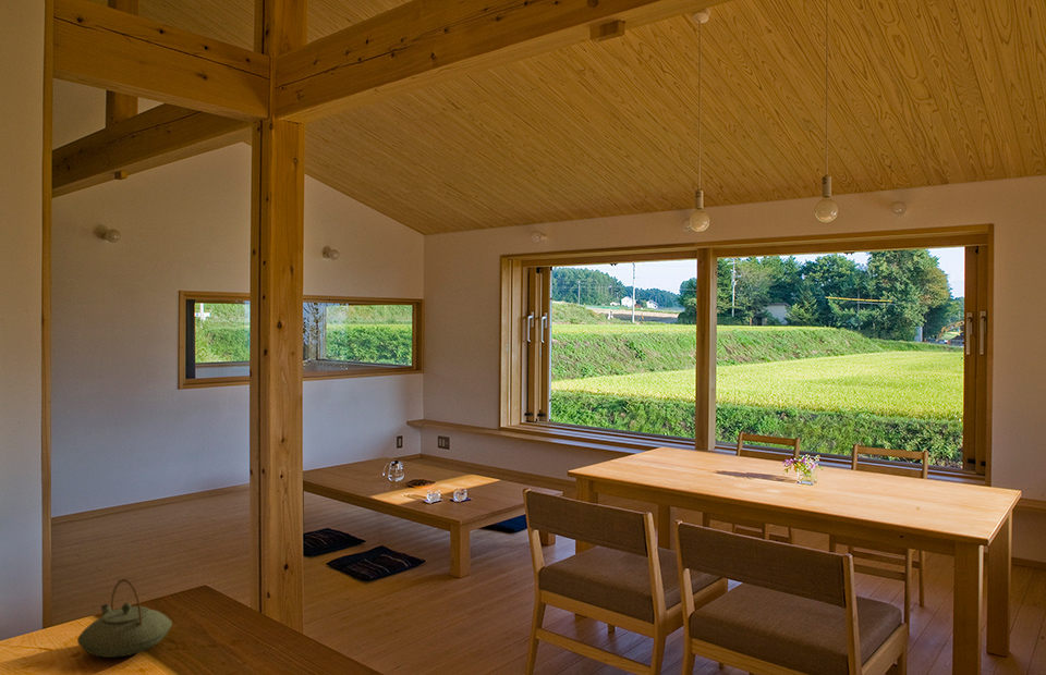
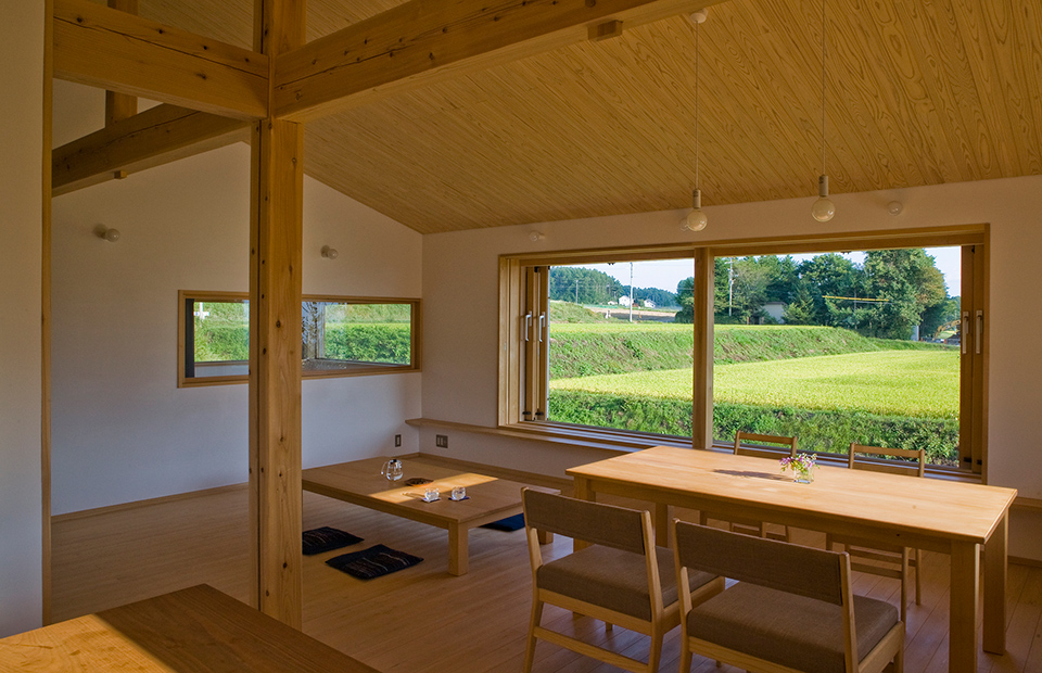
- teapot [76,578,173,659]
